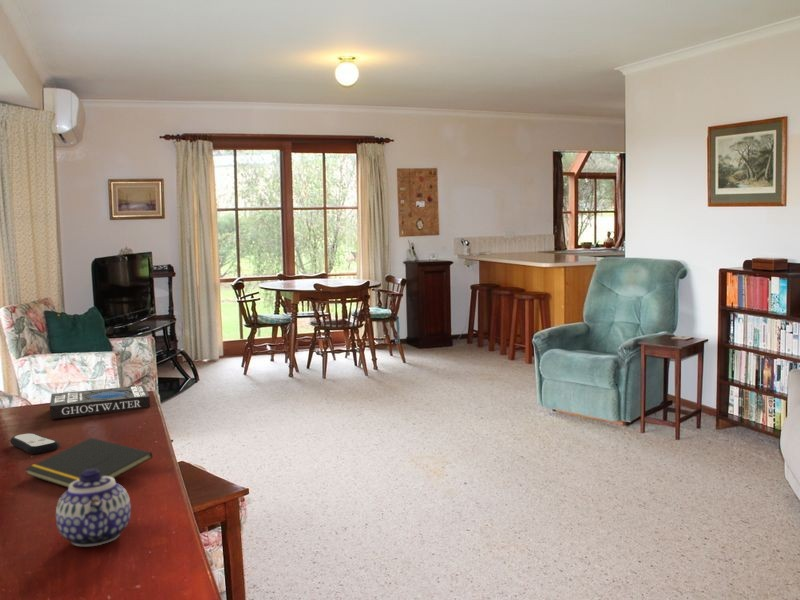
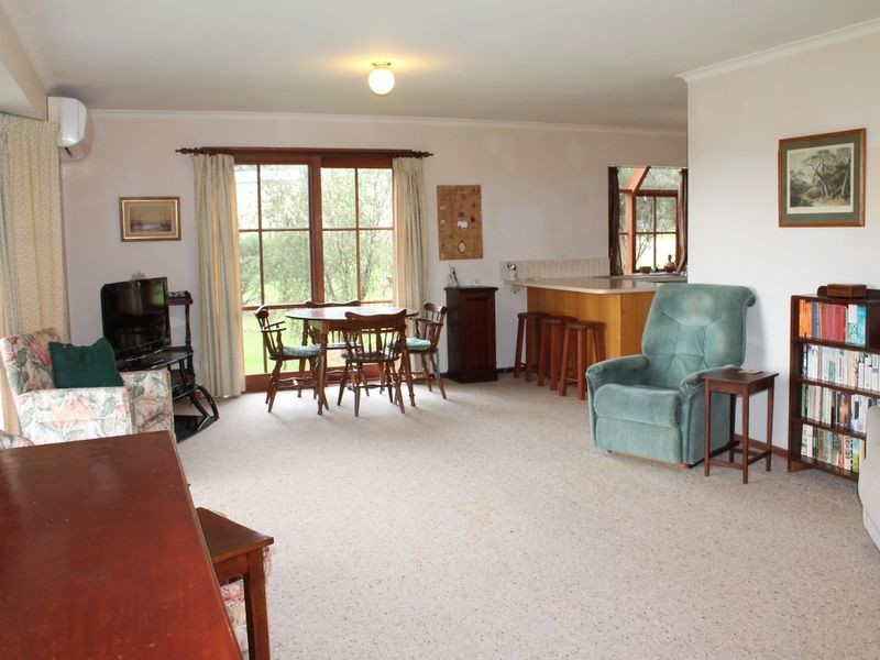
- teapot [55,468,132,547]
- remote control [9,432,60,455]
- book [49,384,151,420]
- notepad [24,437,153,489]
